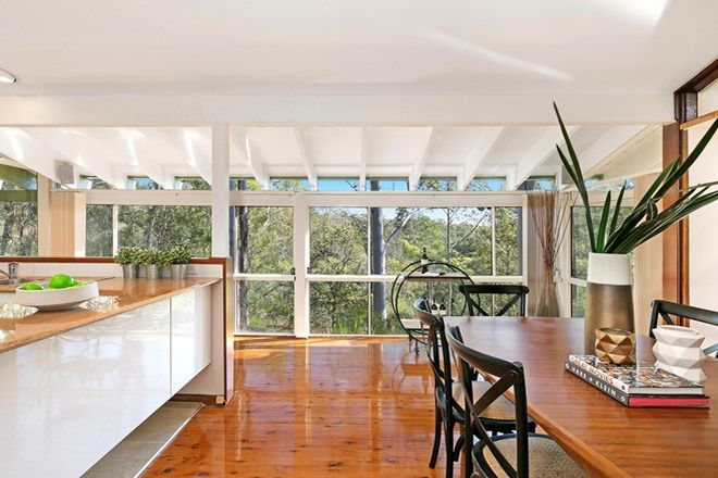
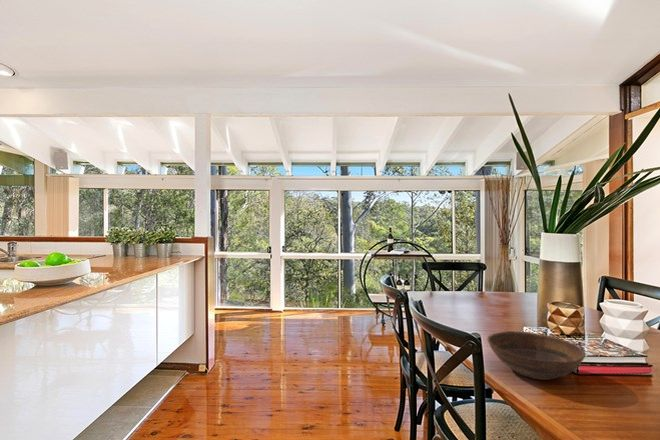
+ bowl [486,330,587,381]
